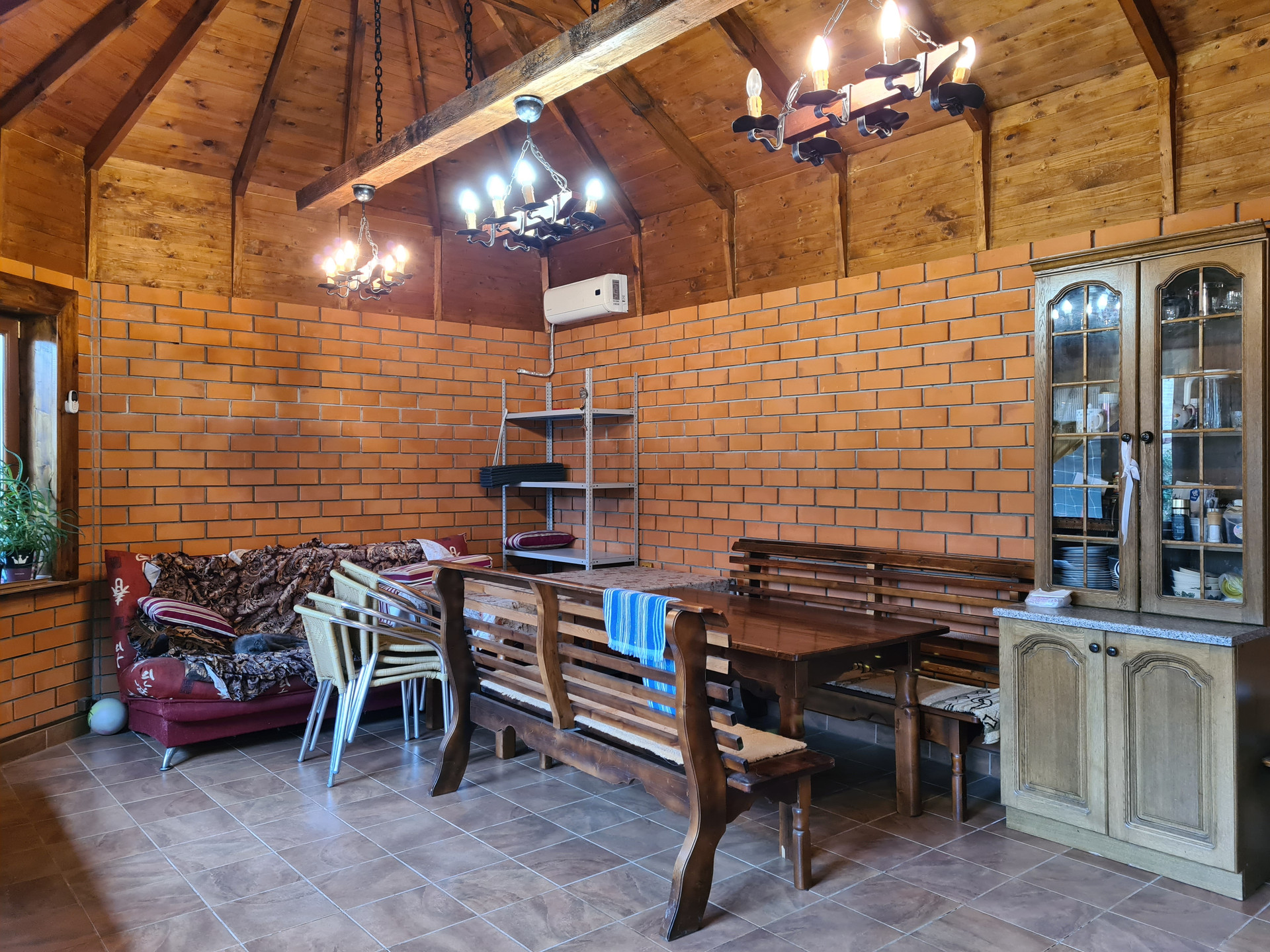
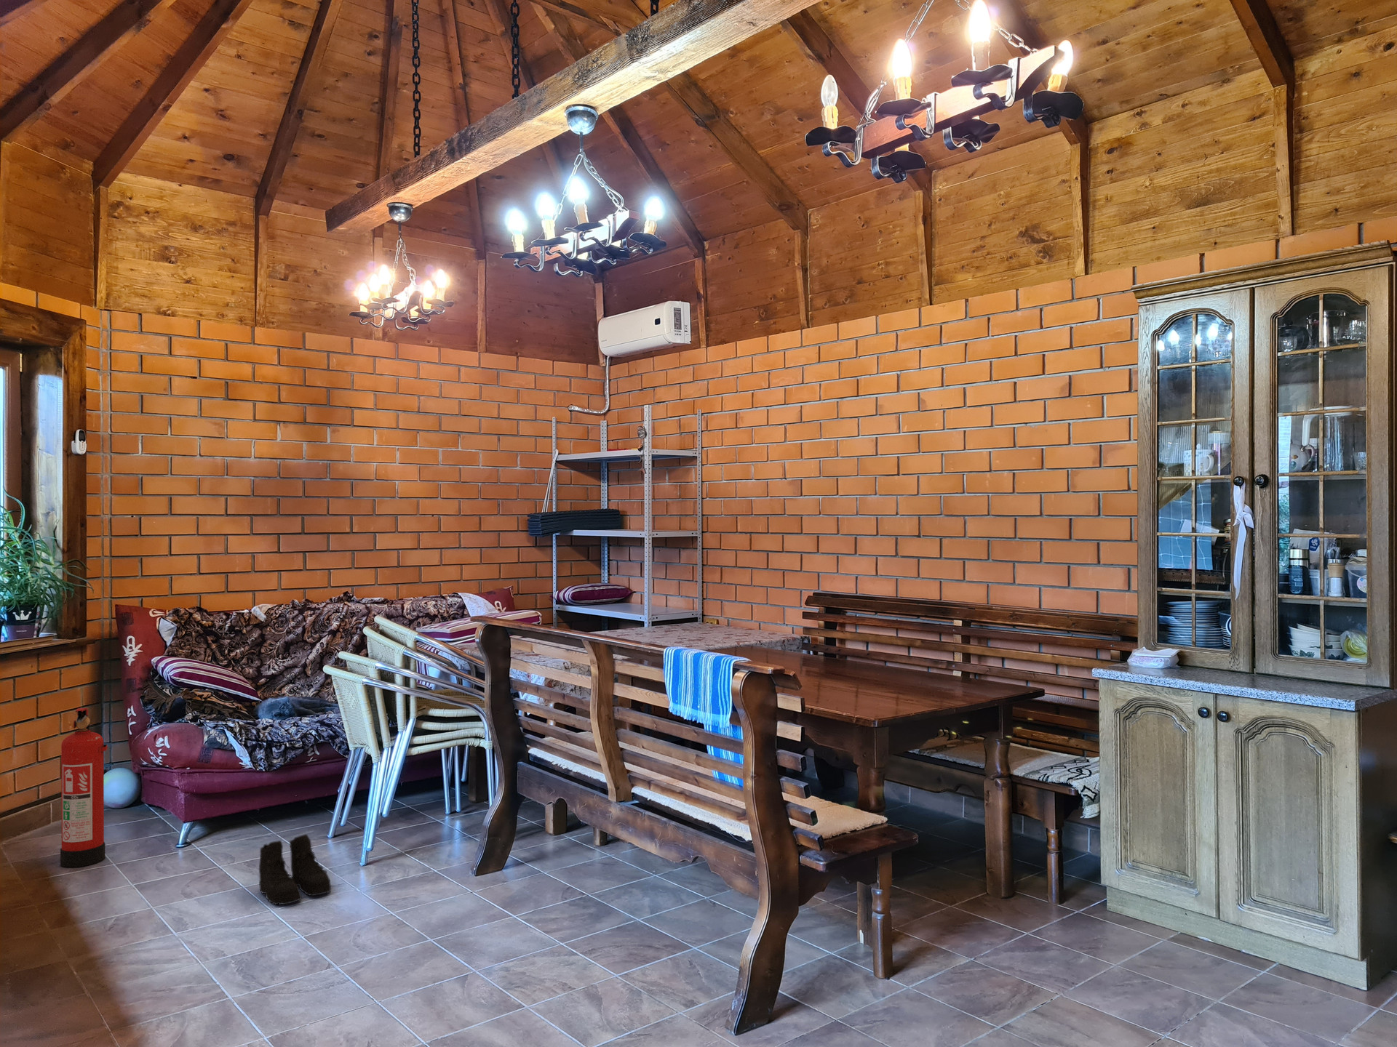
+ boots [258,834,332,906]
+ fire extinguisher [59,707,108,868]
